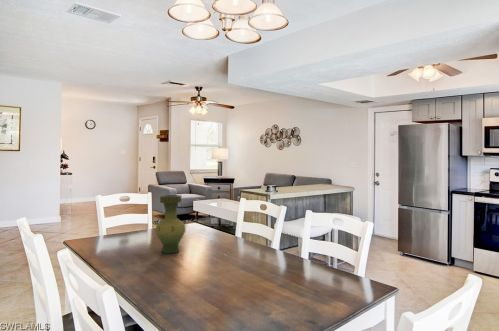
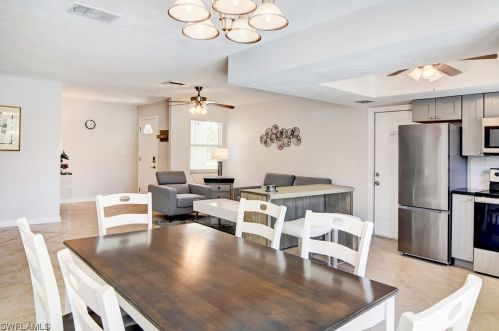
- vase [154,194,187,254]
